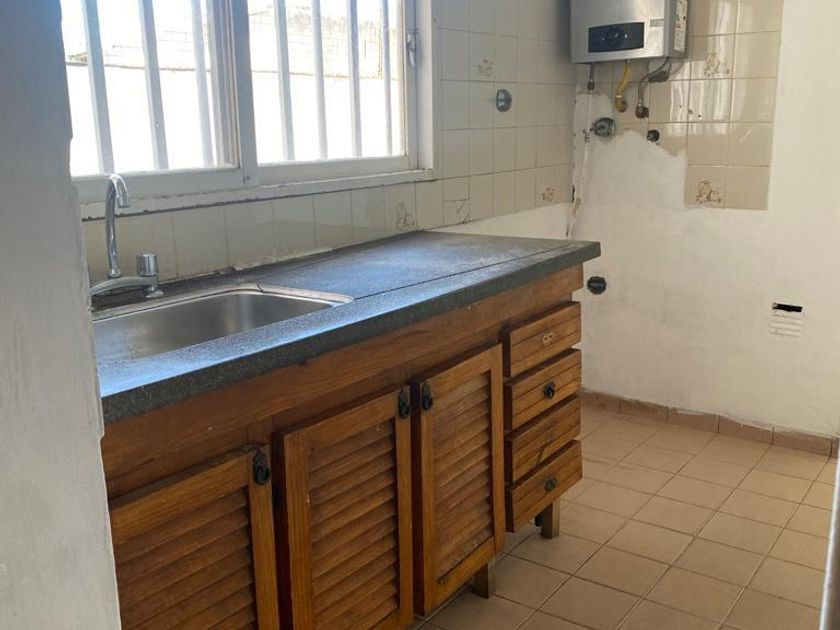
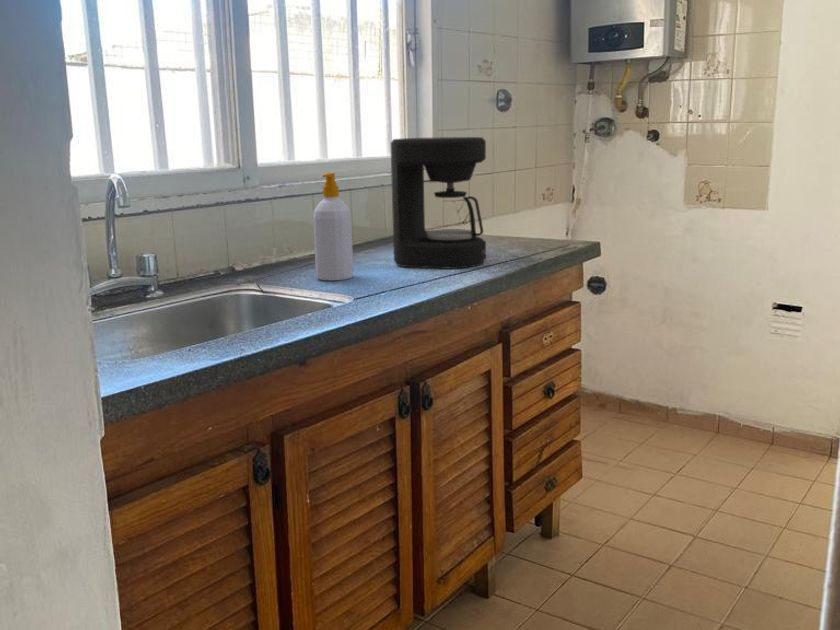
+ coffee maker [390,136,487,269]
+ soap bottle [312,172,354,282]
